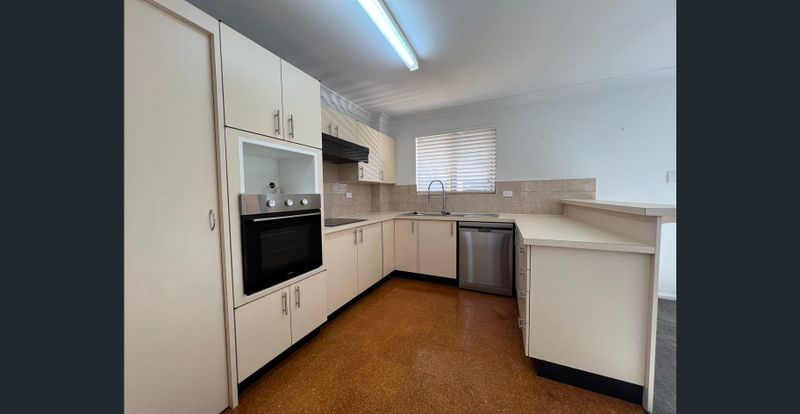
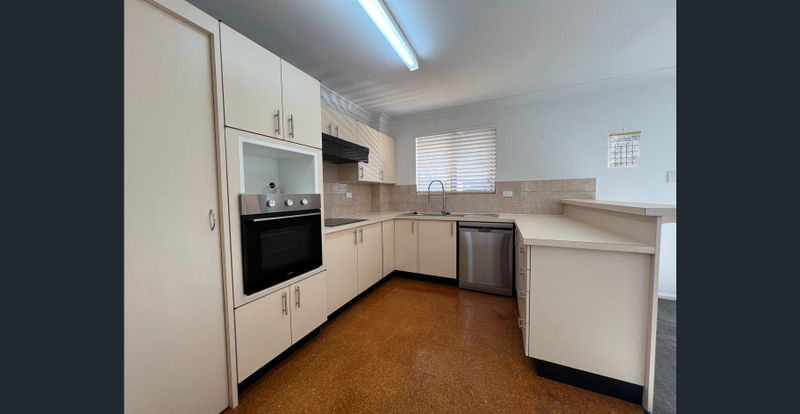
+ calendar [607,125,642,170]
